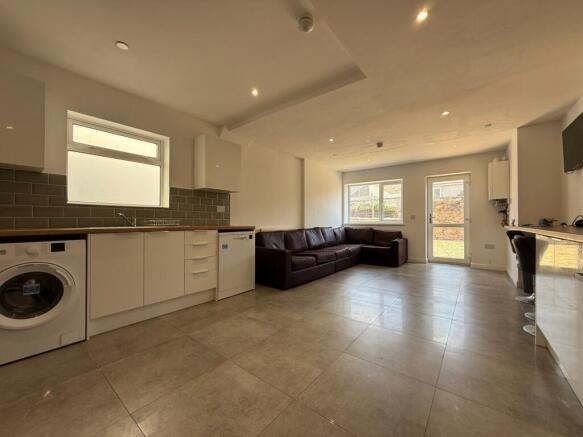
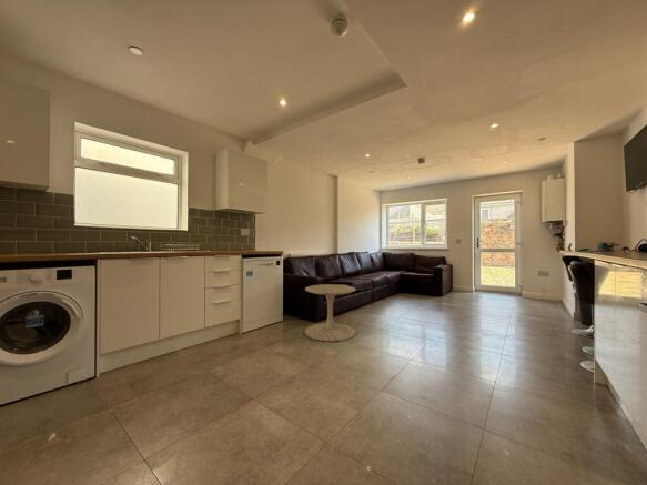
+ side table [304,283,356,343]
